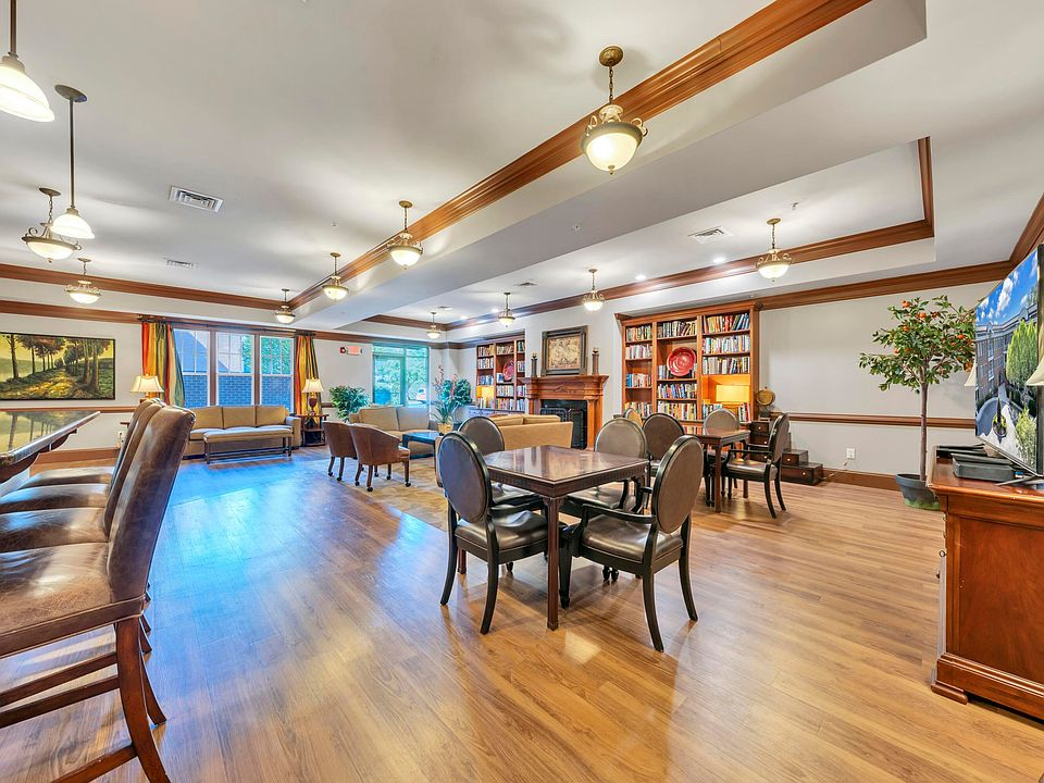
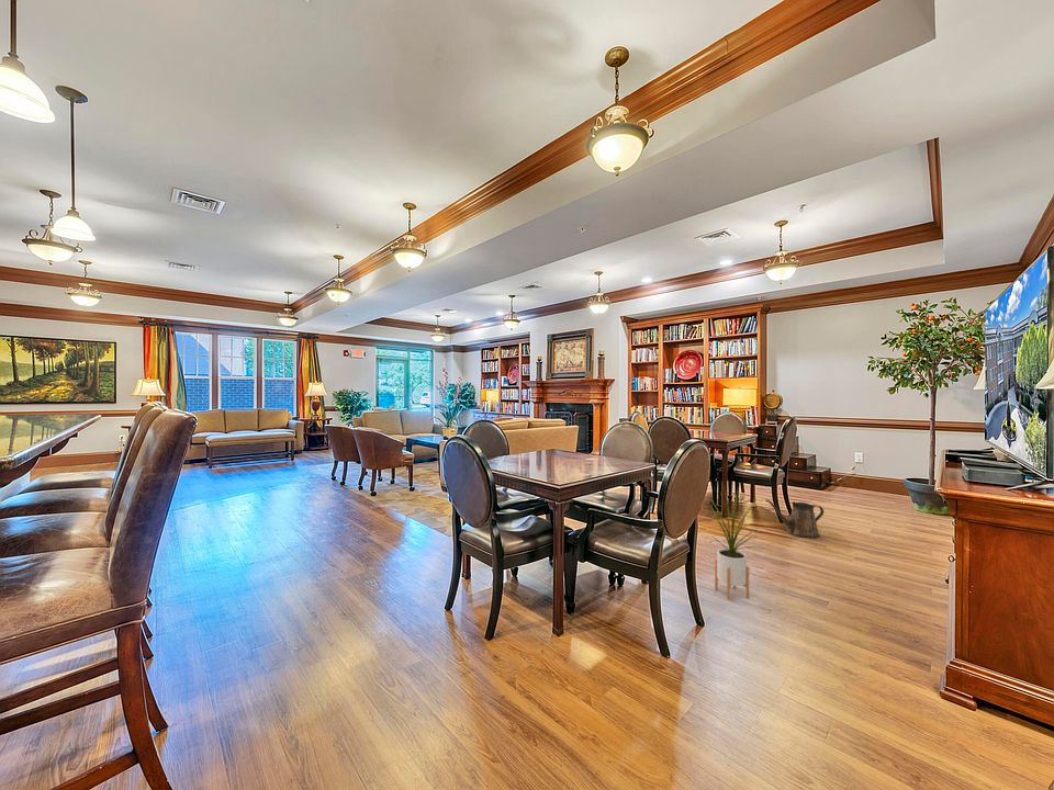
+ watering can [764,498,825,539]
+ house plant [705,485,763,600]
